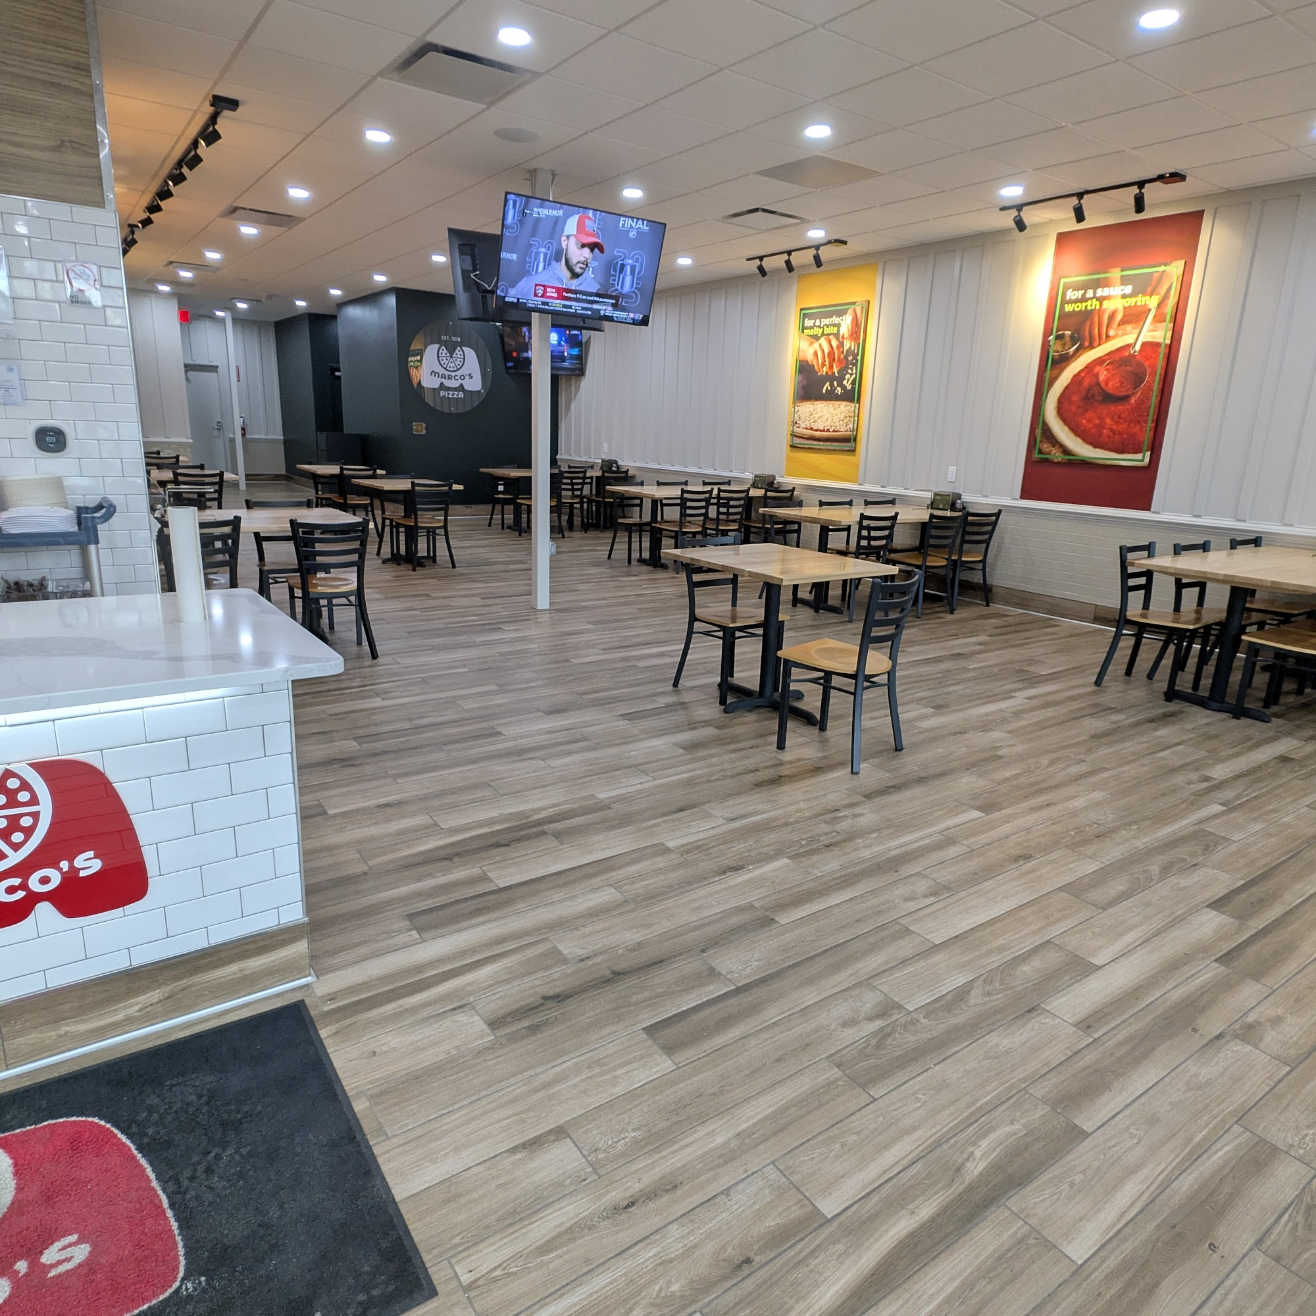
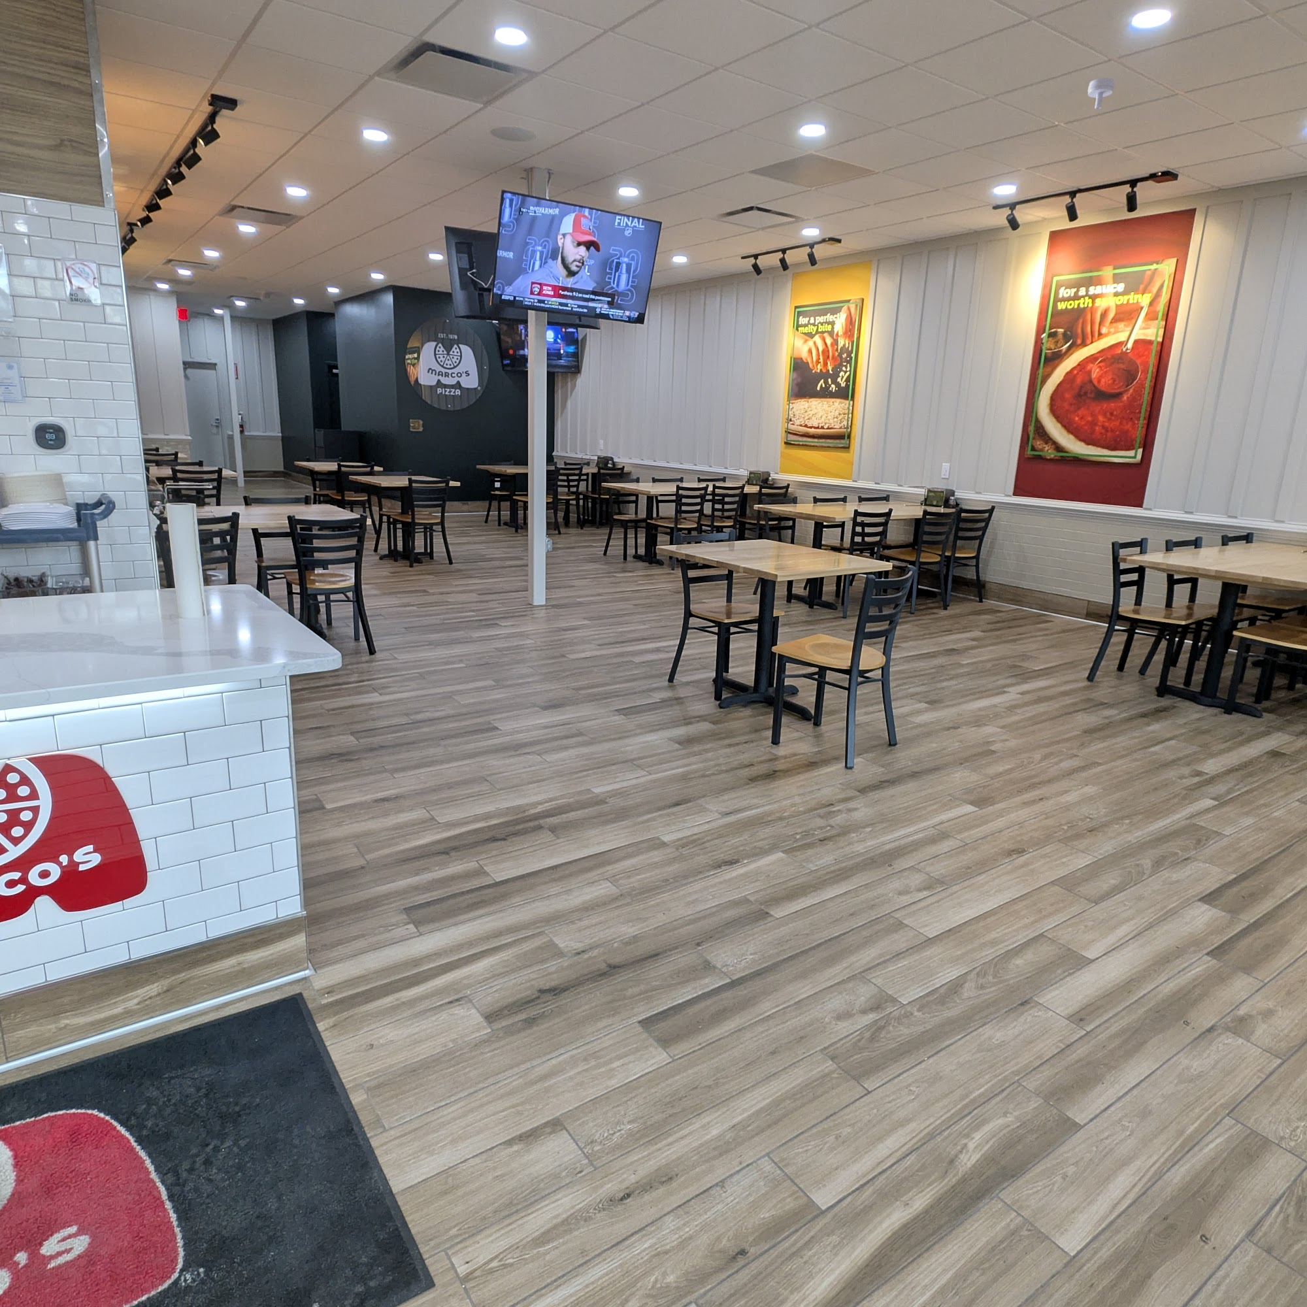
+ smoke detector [1088,77,1114,110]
